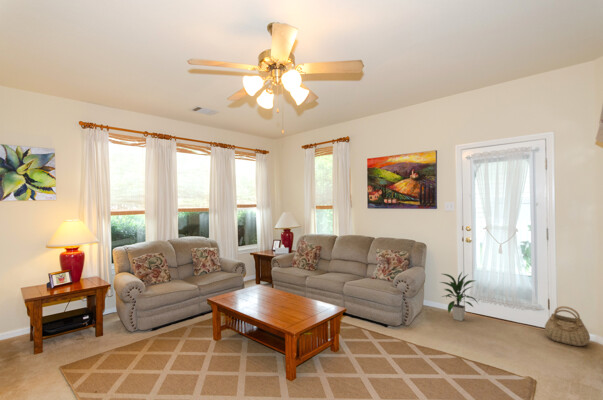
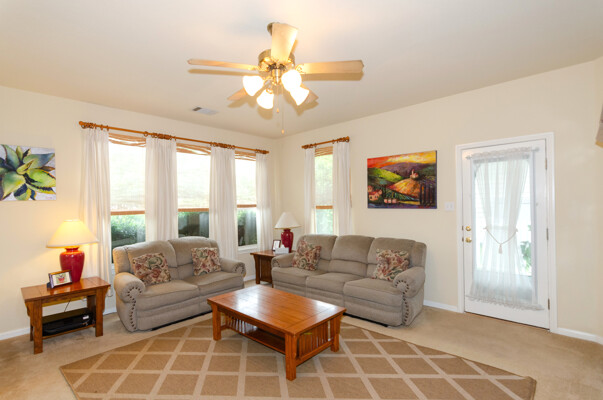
- indoor plant [440,270,479,322]
- basket [544,305,591,347]
